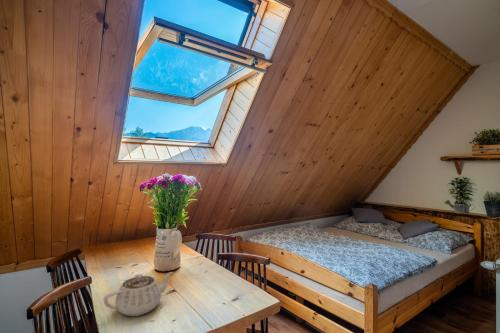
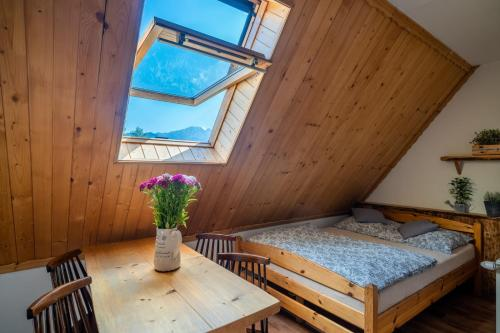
- teapot [102,271,174,317]
